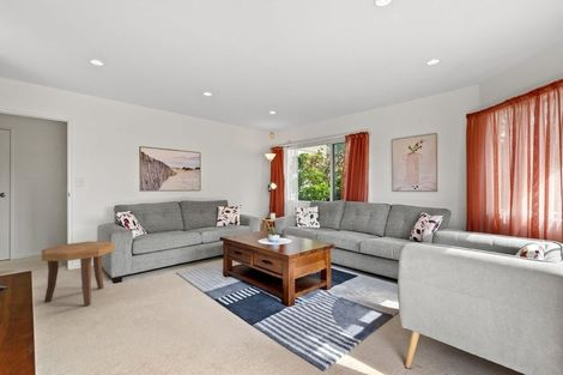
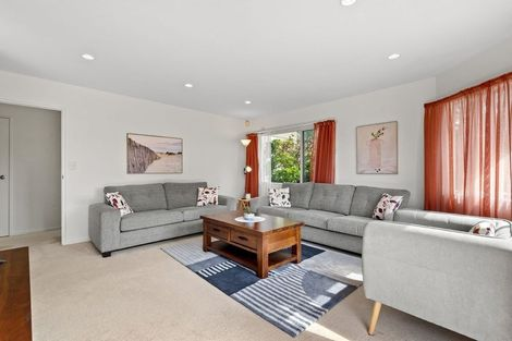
- side table [41,241,116,307]
